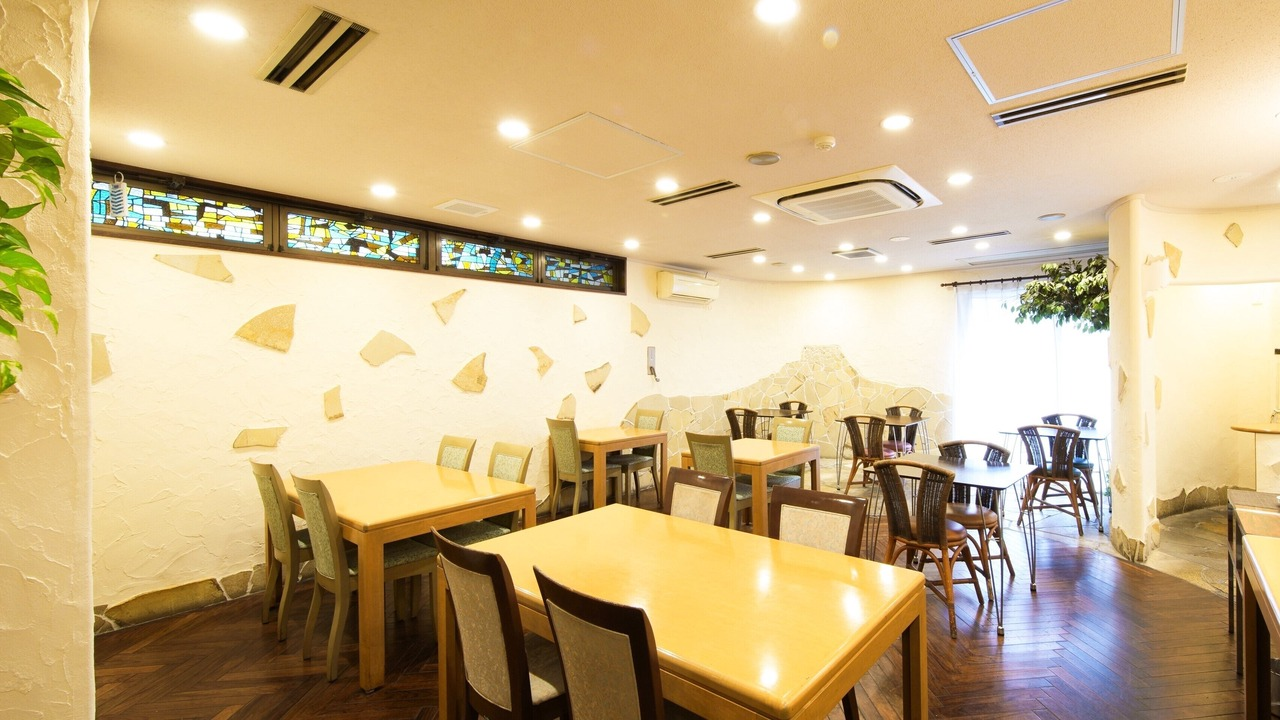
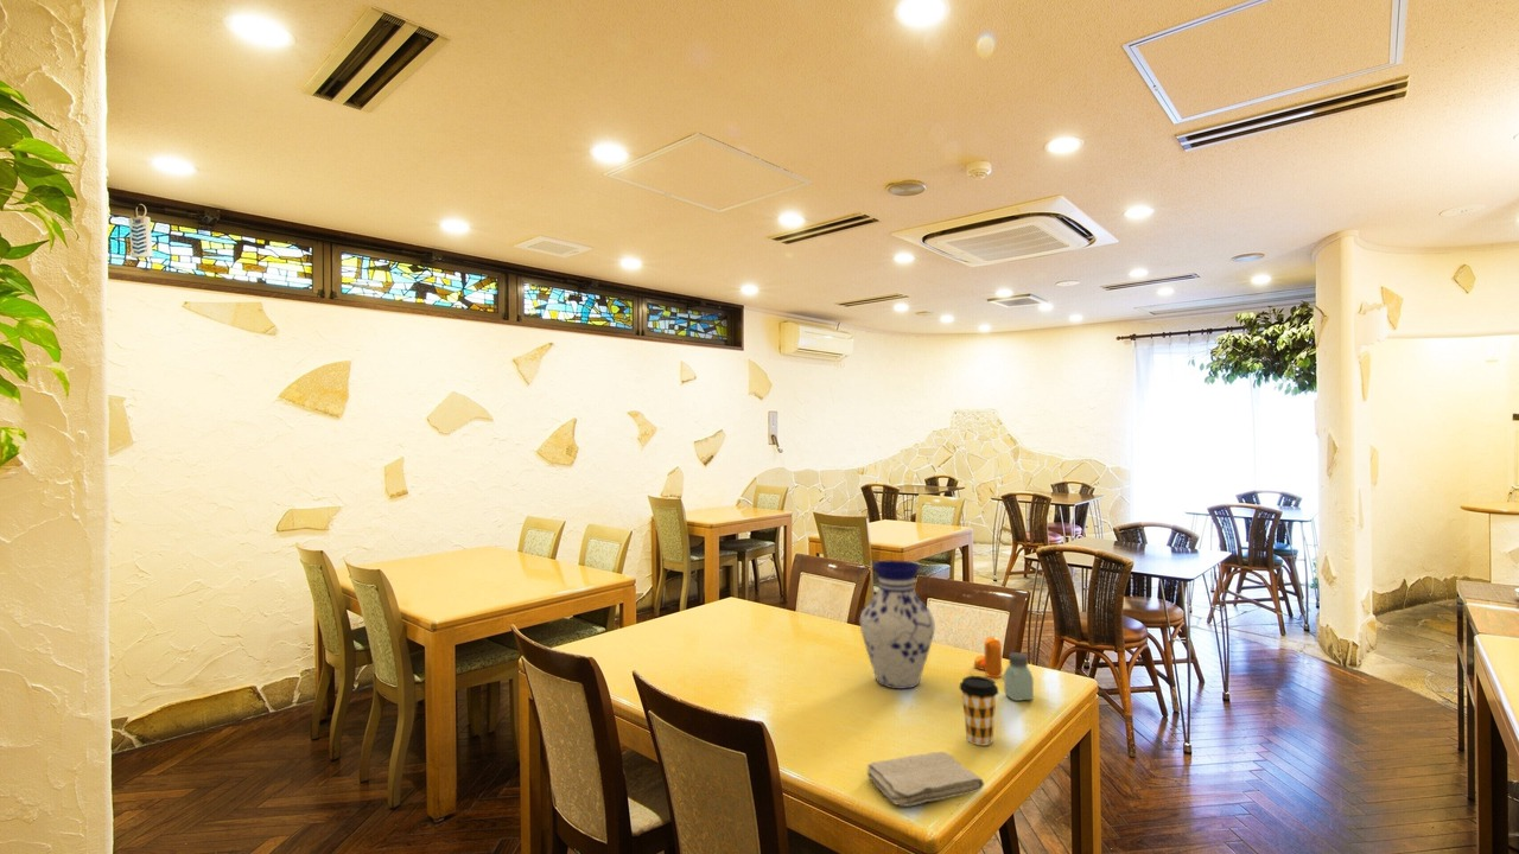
+ saltshaker [1003,651,1035,702]
+ vase [859,559,936,690]
+ washcloth [866,751,985,808]
+ pepper shaker [973,636,1003,678]
+ coffee cup [958,675,1000,746]
